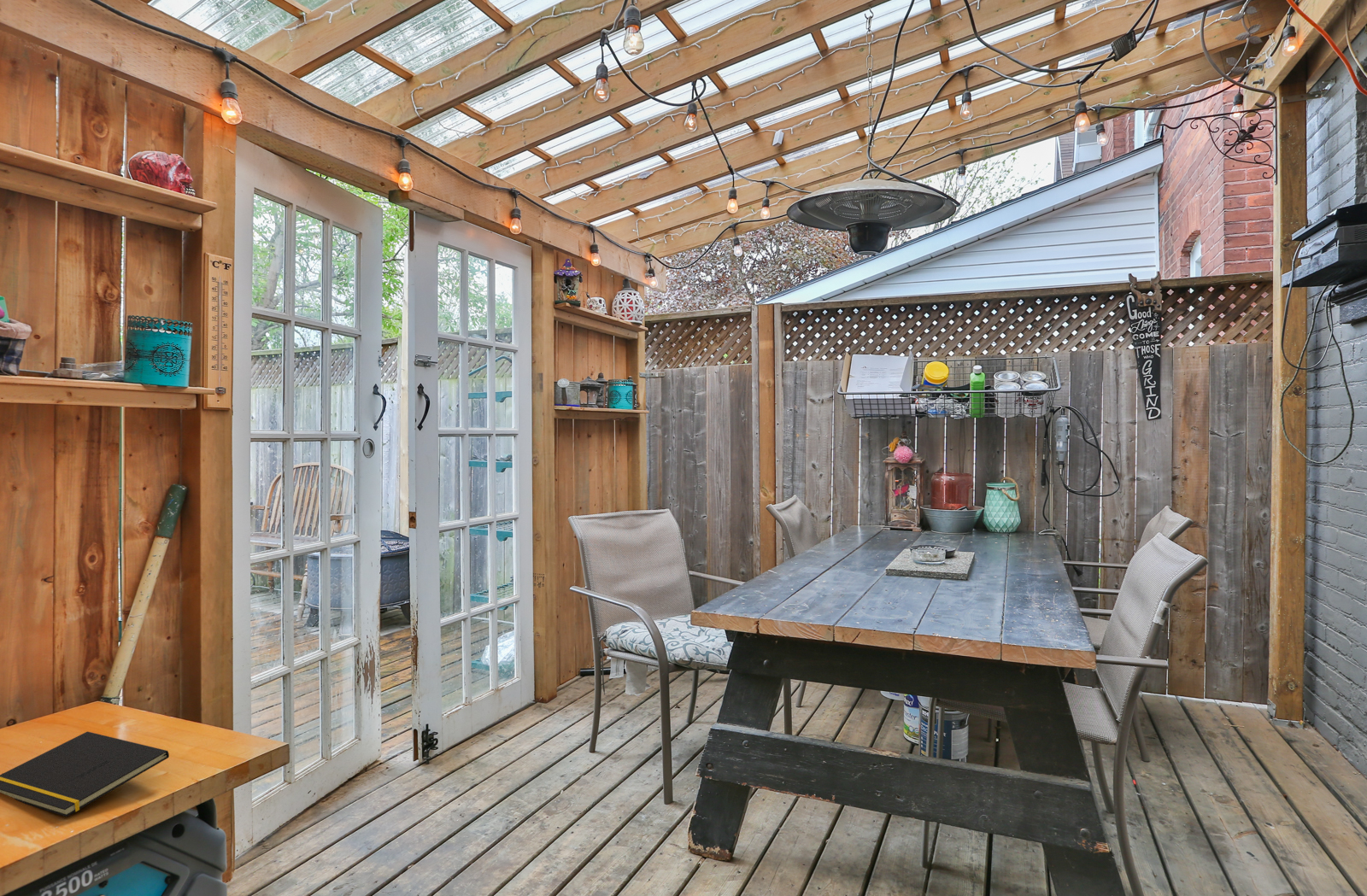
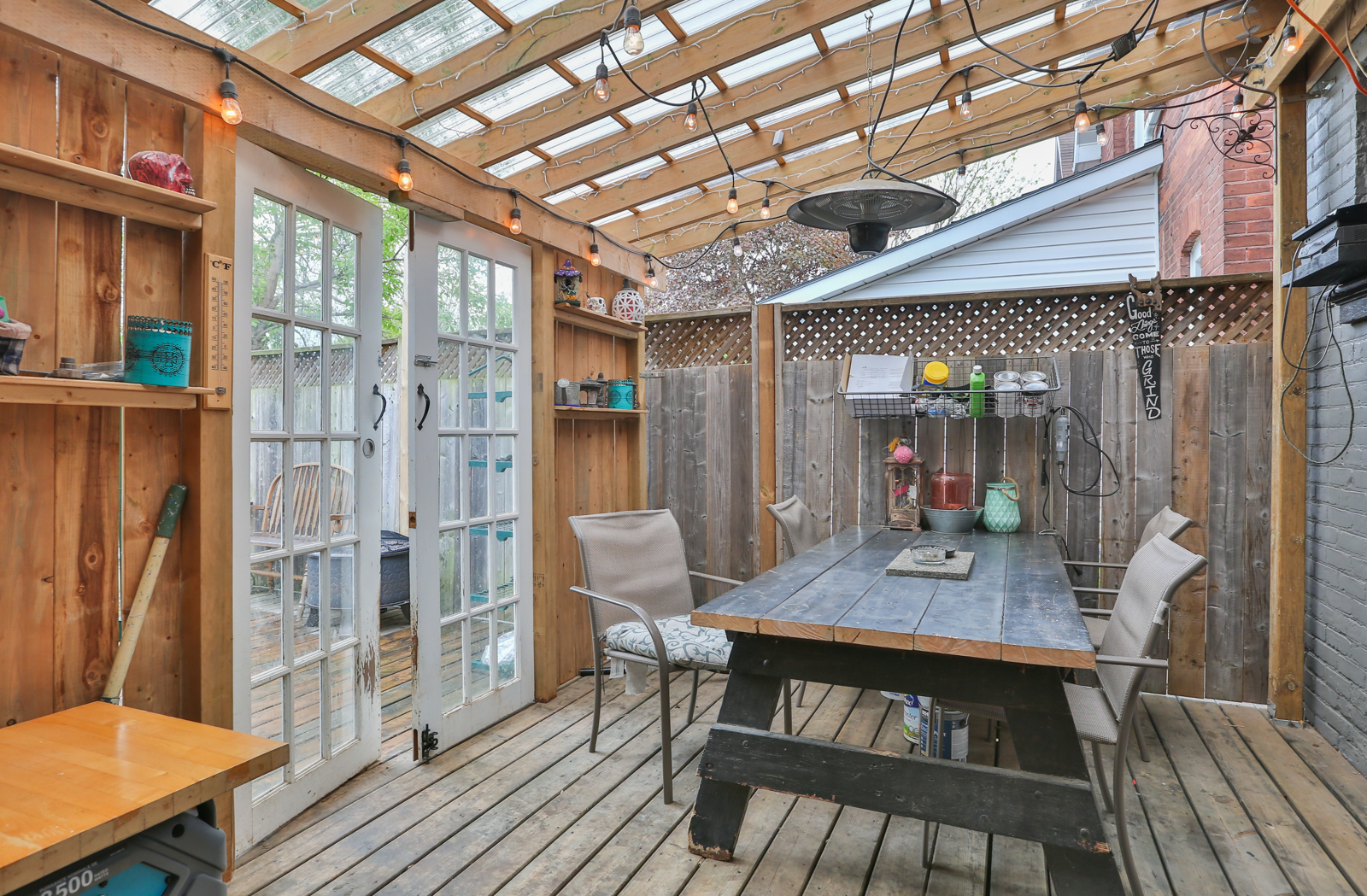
- notepad [0,730,170,817]
